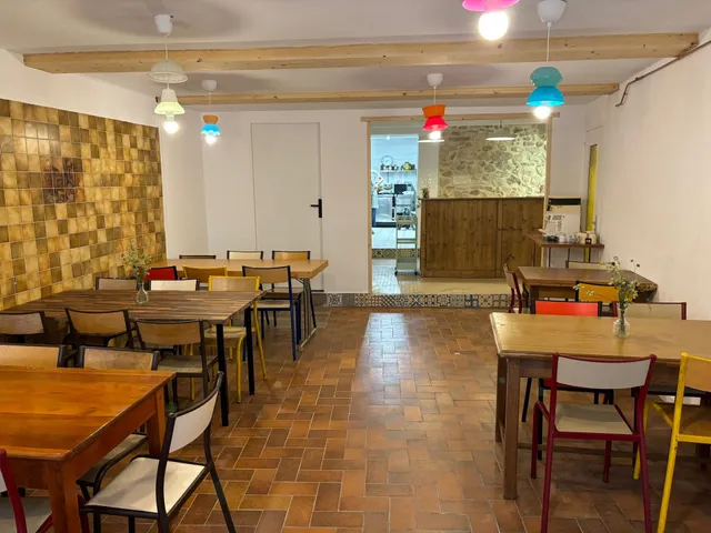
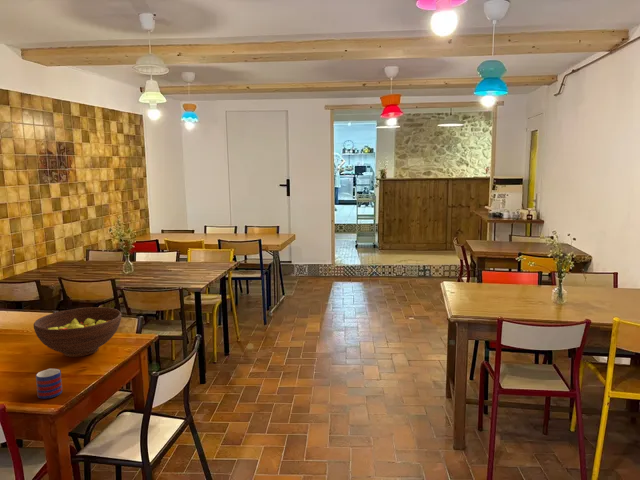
+ mug [35,367,63,400]
+ fruit bowl [33,306,122,358]
